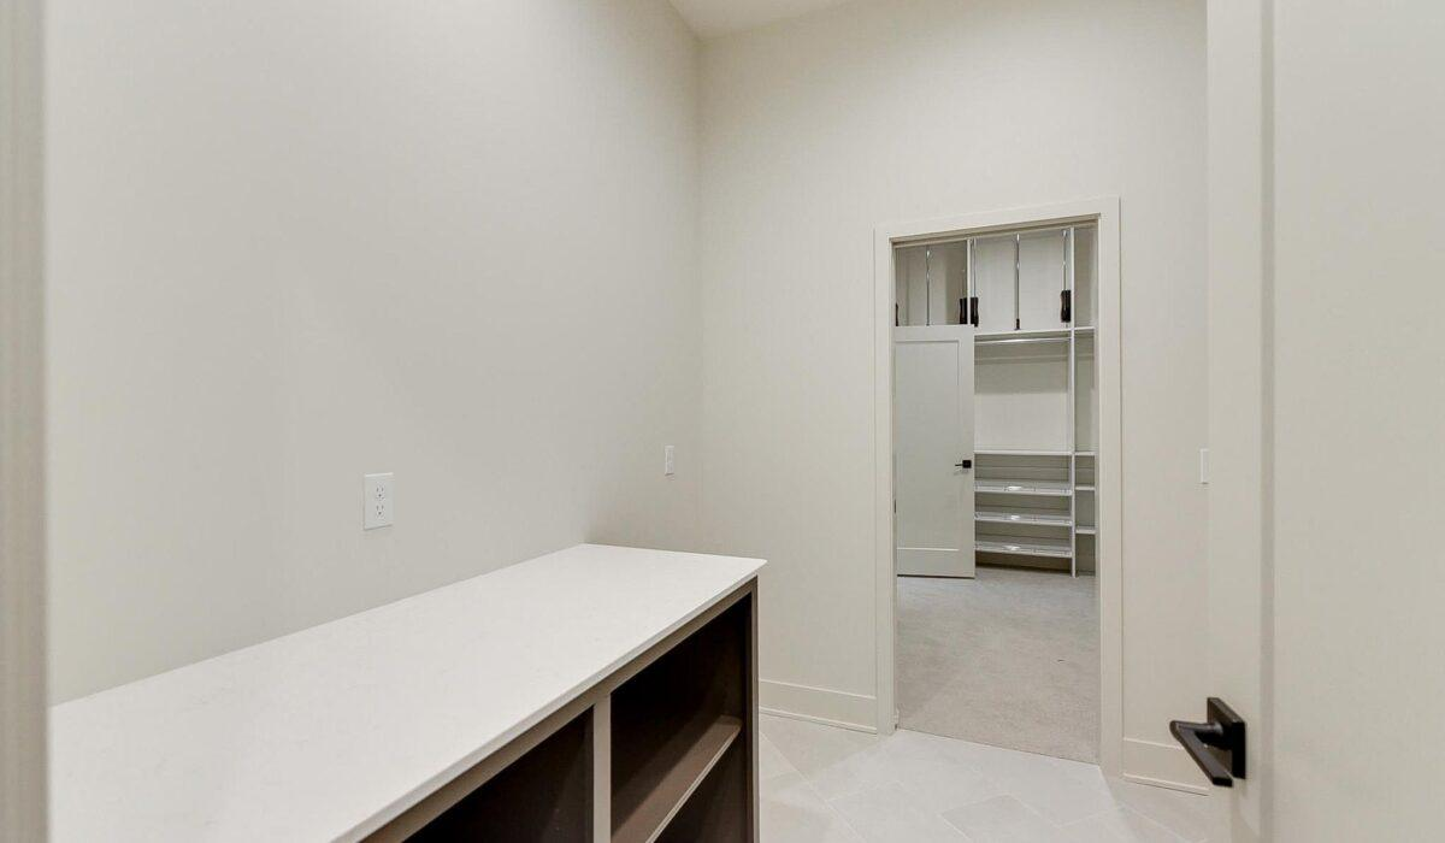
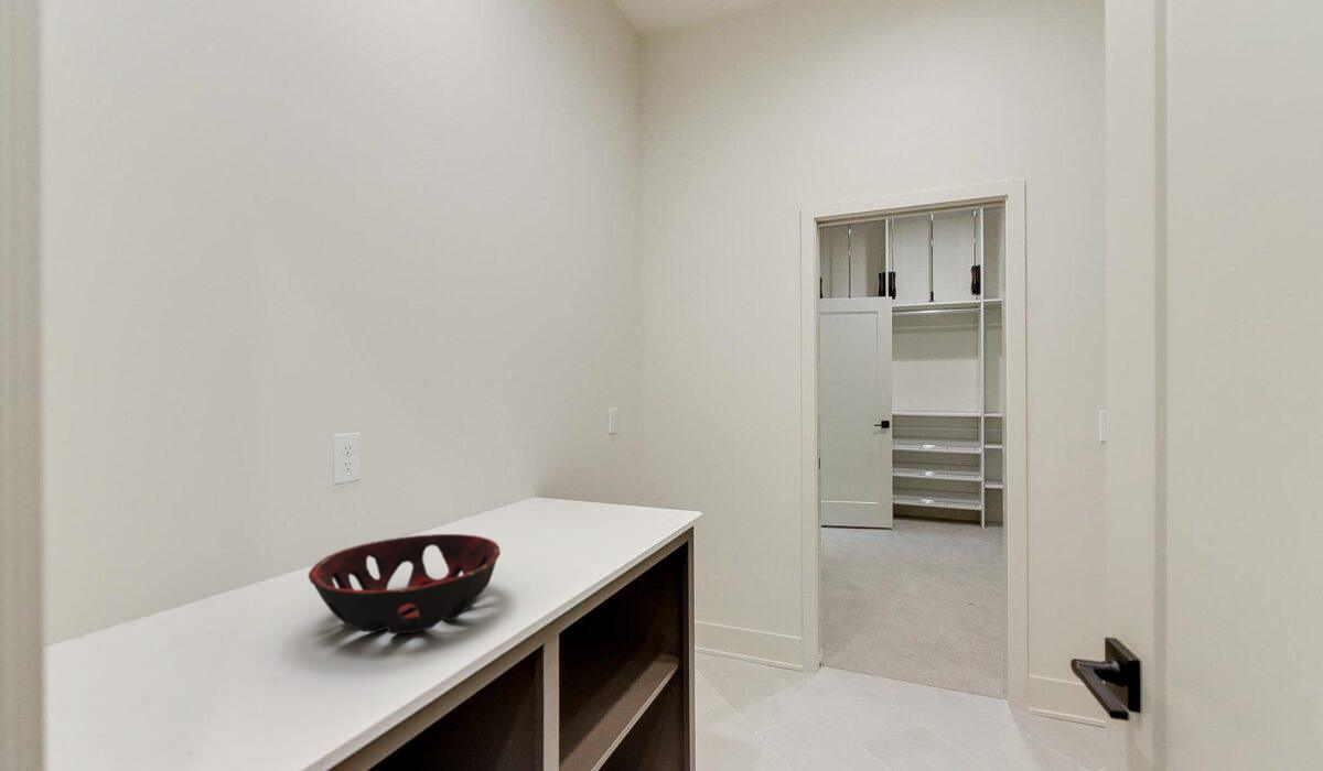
+ decorative bowl [308,533,502,636]
